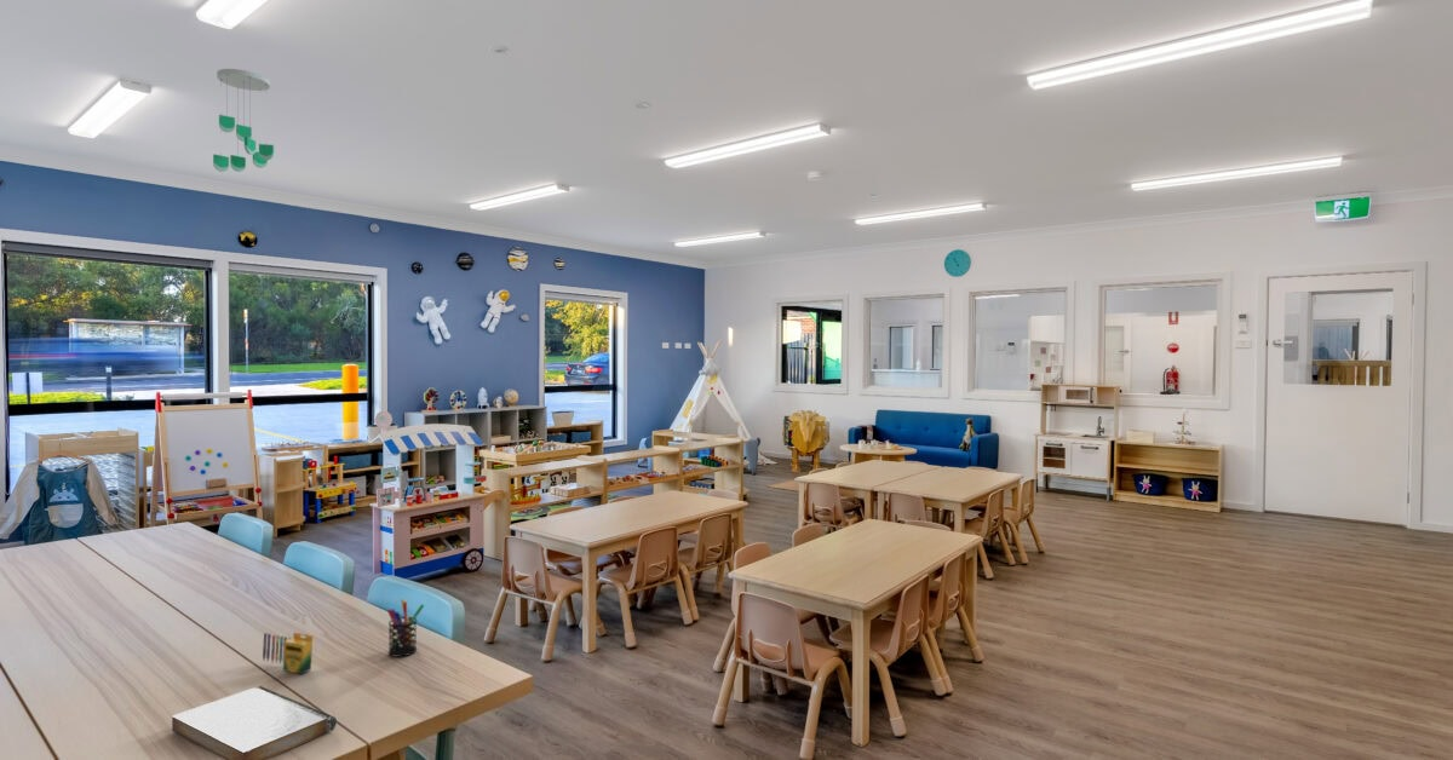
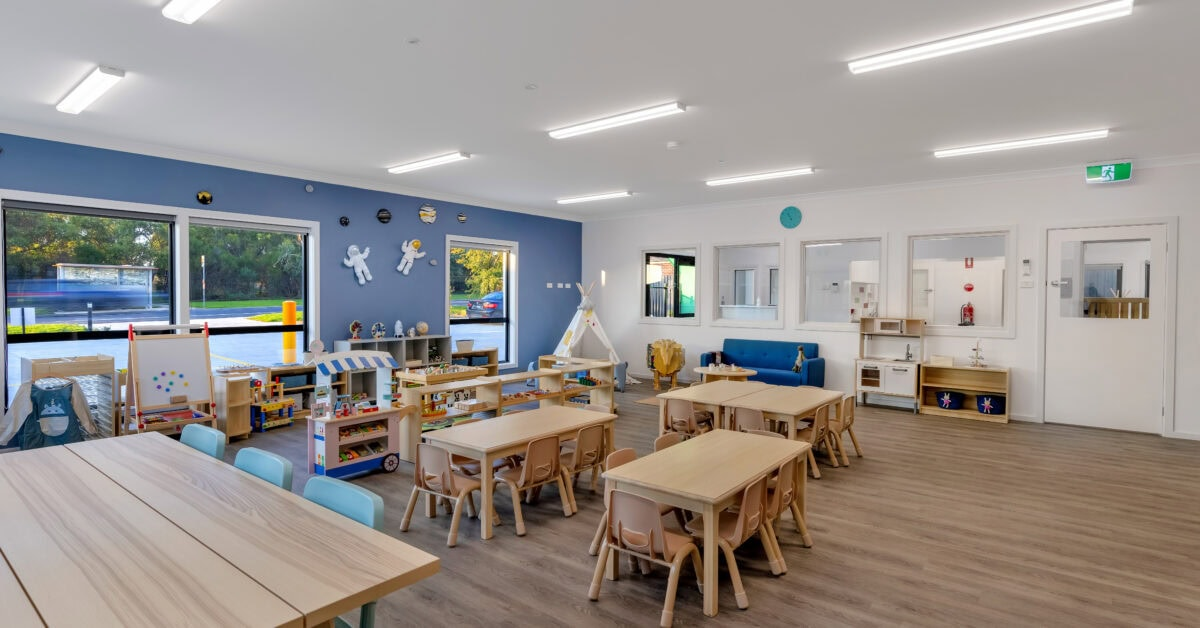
- ceiling mobile [212,68,275,173]
- pen holder [386,598,425,658]
- book [171,685,338,760]
- crayon [262,632,314,675]
